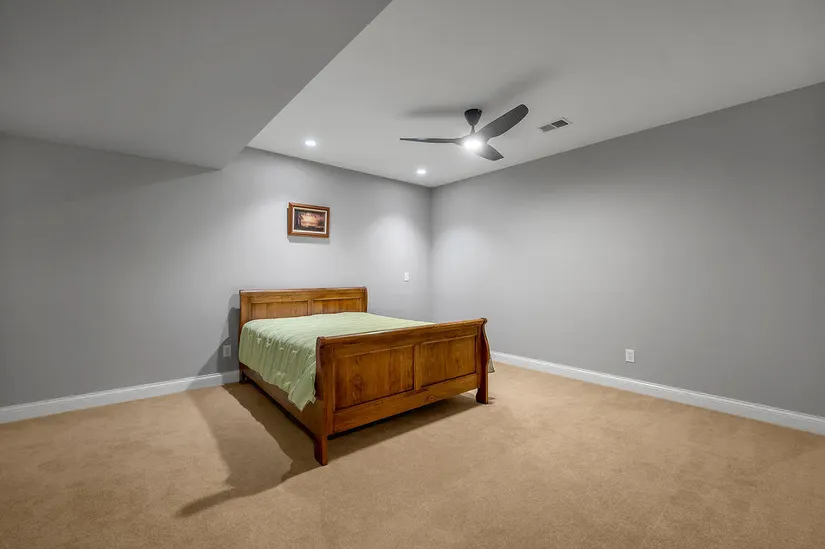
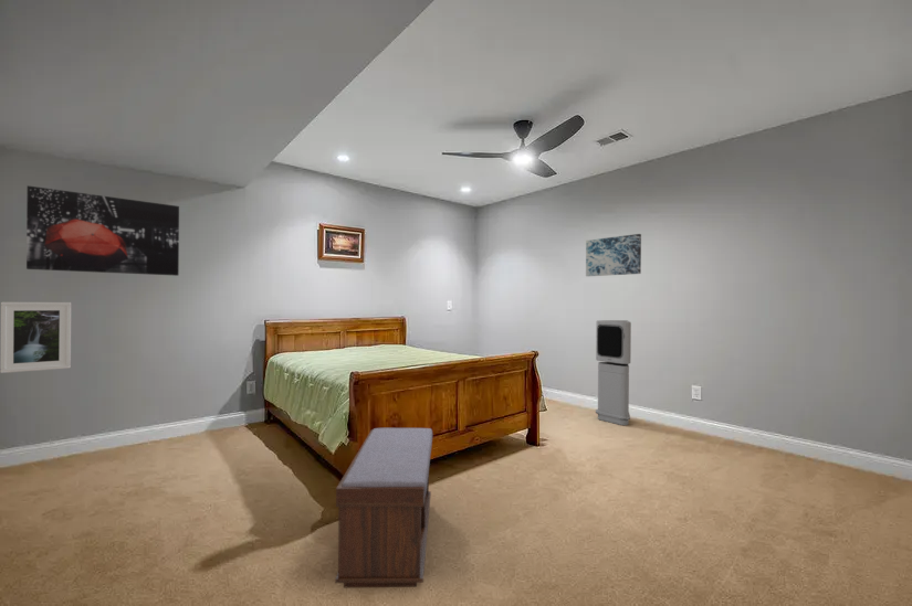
+ wall art [25,184,180,277]
+ bench [334,427,433,588]
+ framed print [0,301,72,374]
+ air purifier [595,319,632,426]
+ wall art [585,233,642,277]
